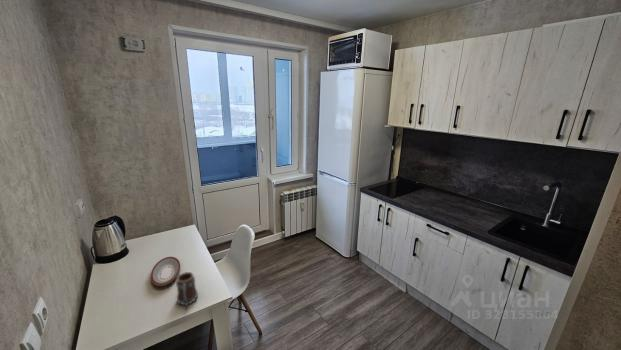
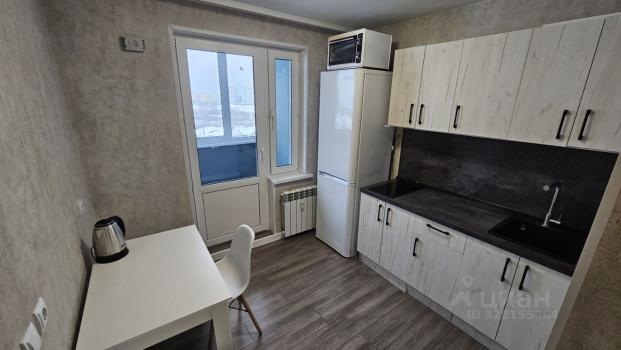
- mug [175,271,199,307]
- plate [150,256,181,287]
